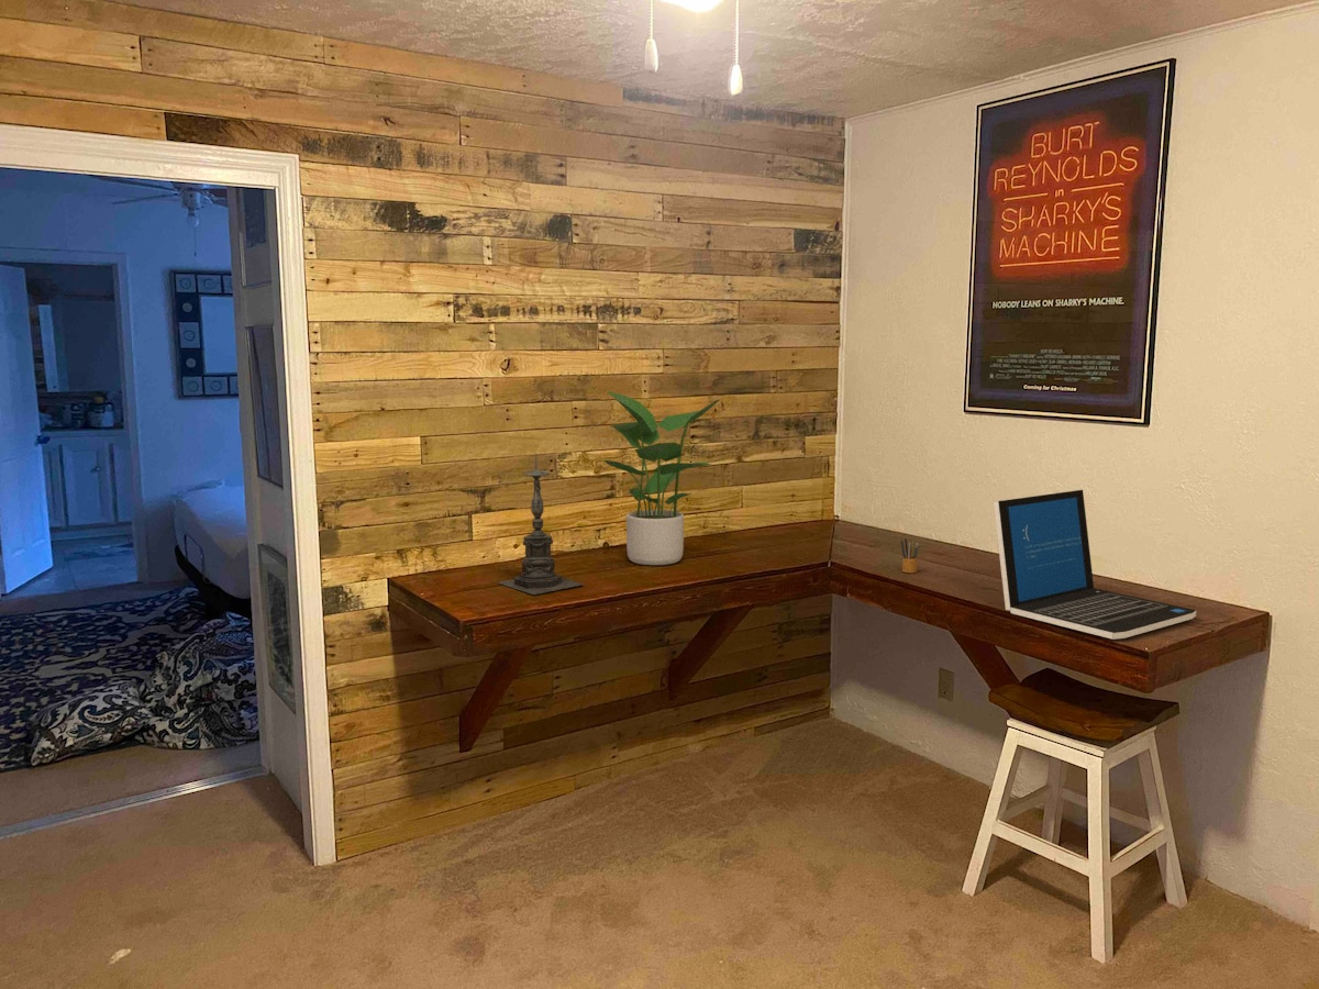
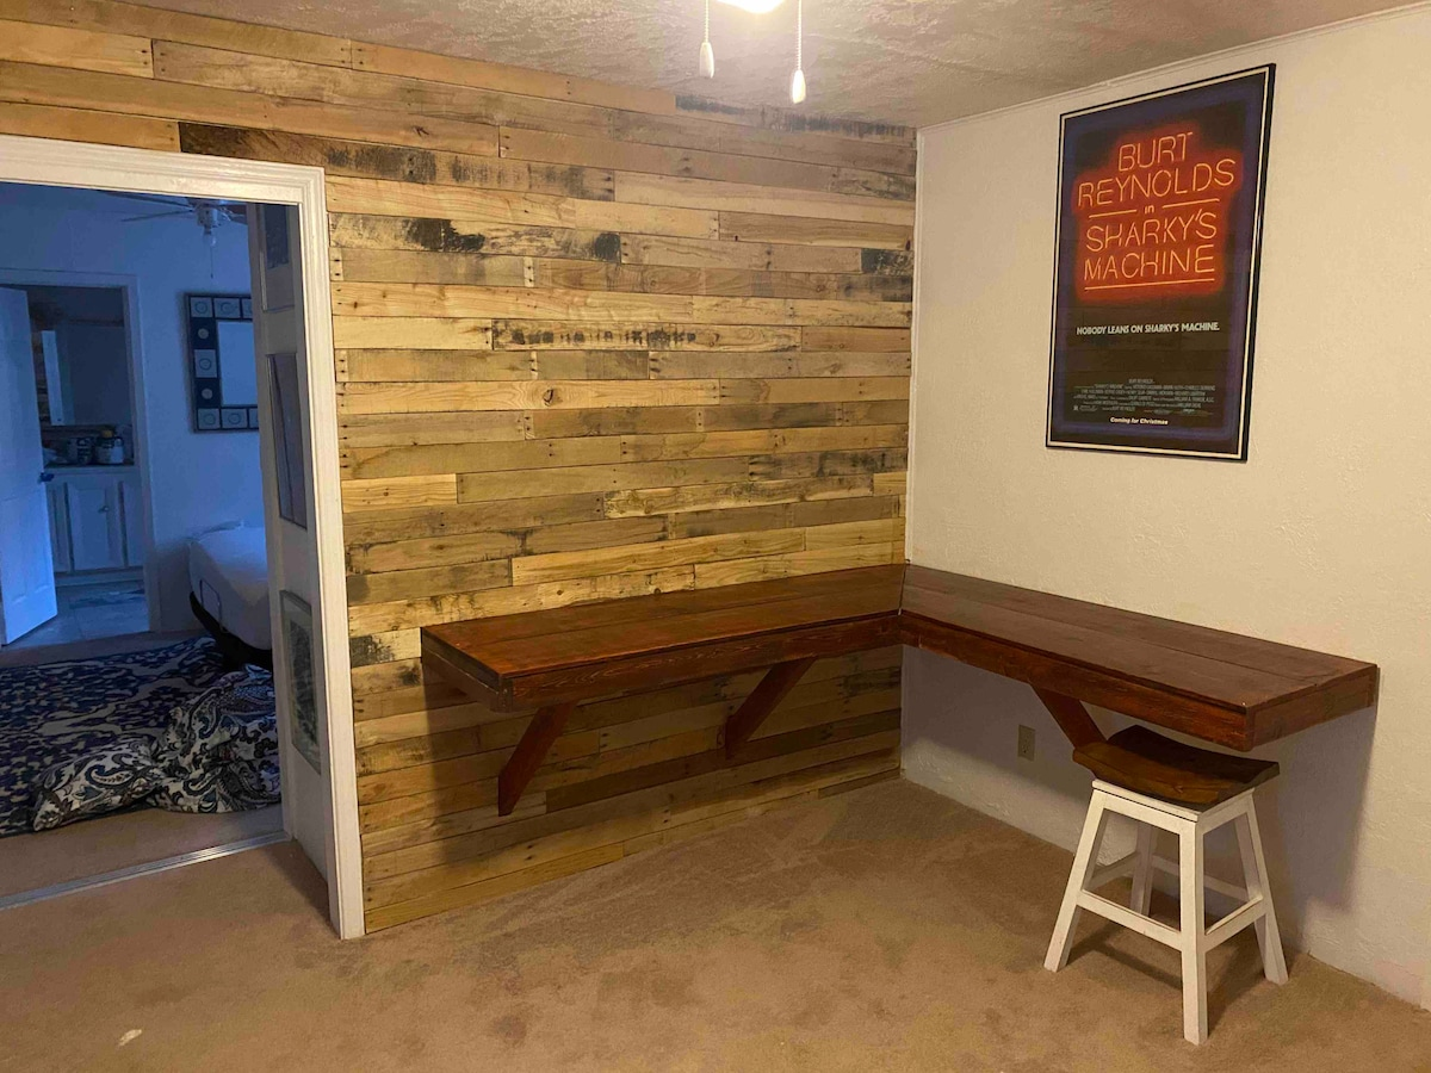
- candle holder [496,452,585,596]
- potted plant [602,390,720,566]
- pencil box [900,535,921,574]
- laptop [993,489,1197,641]
